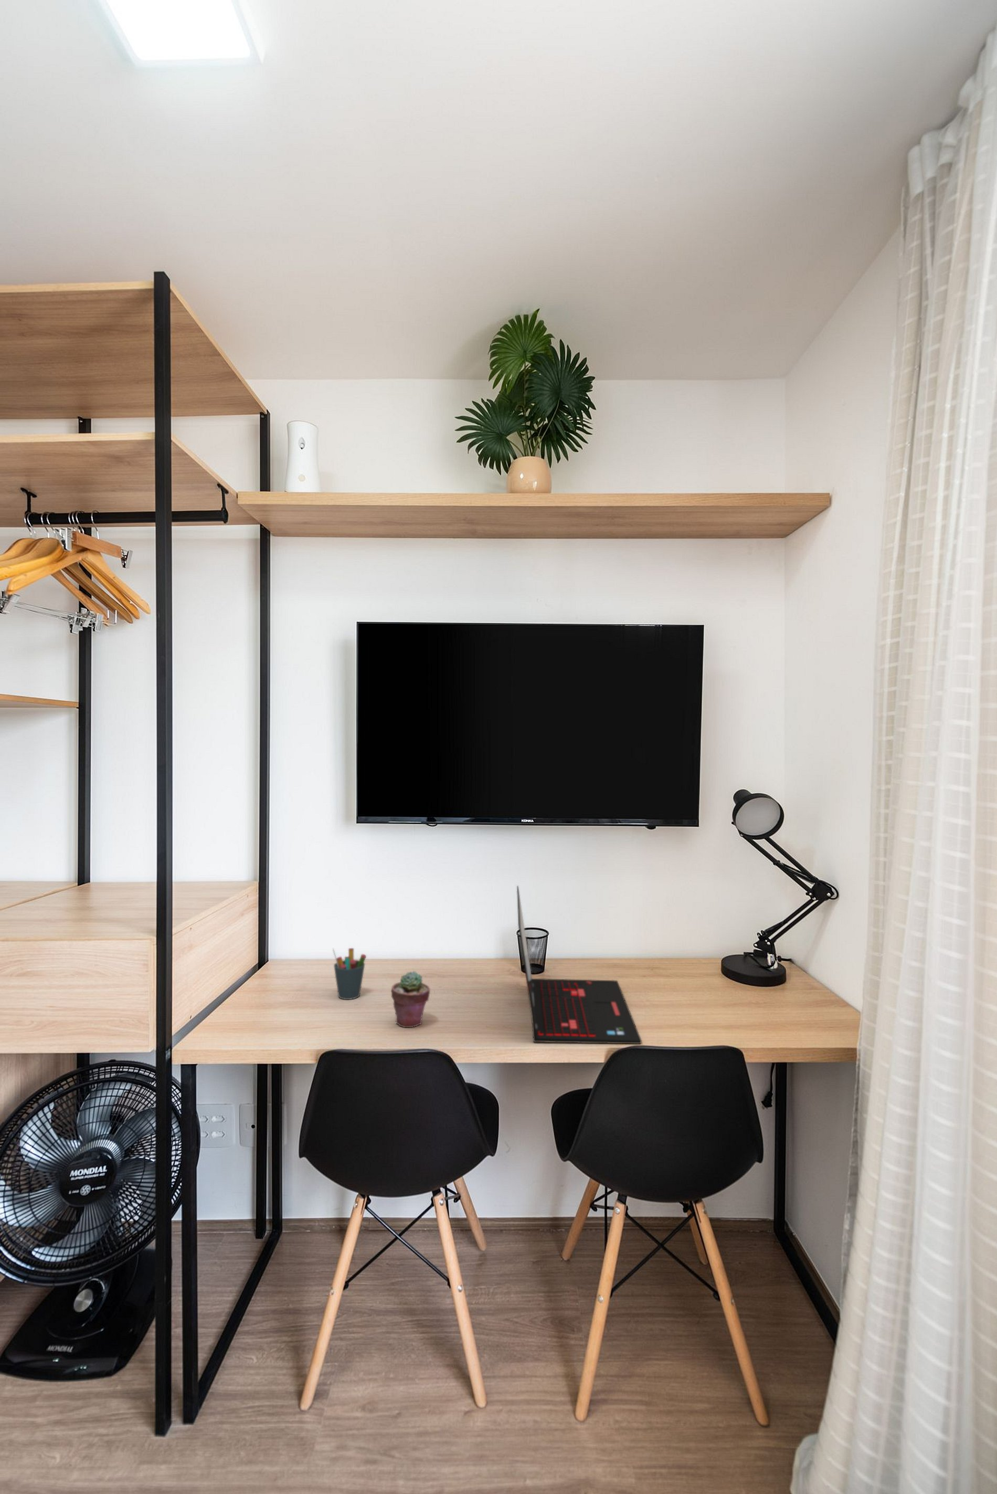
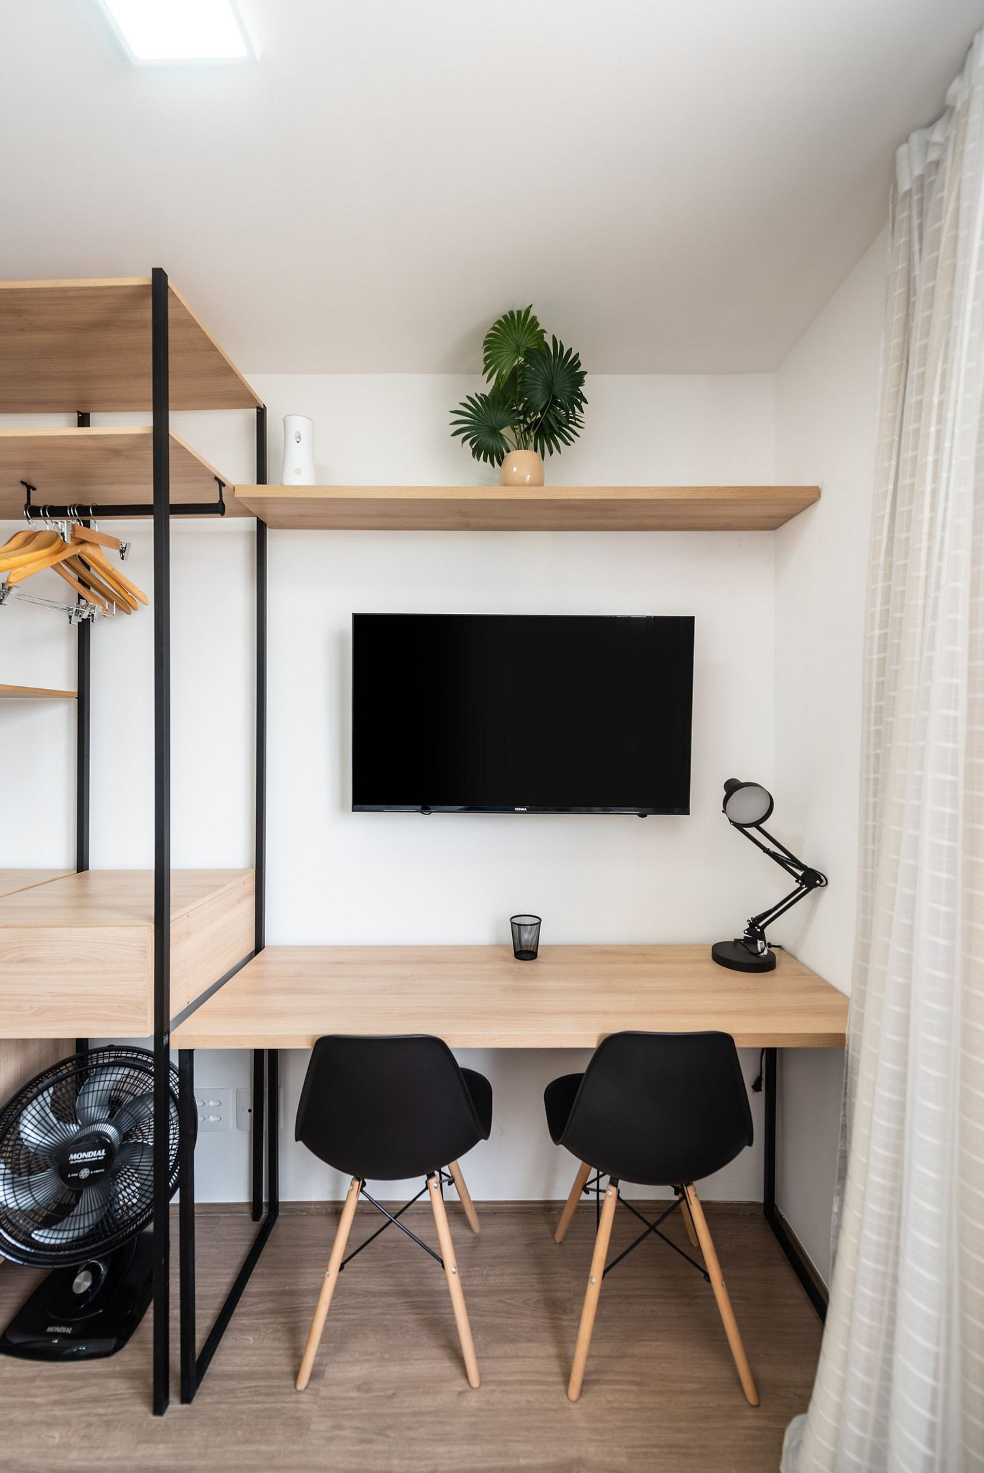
- potted succulent [391,971,431,1028]
- pen holder [333,947,367,1000]
- laptop [516,885,642,1044]
